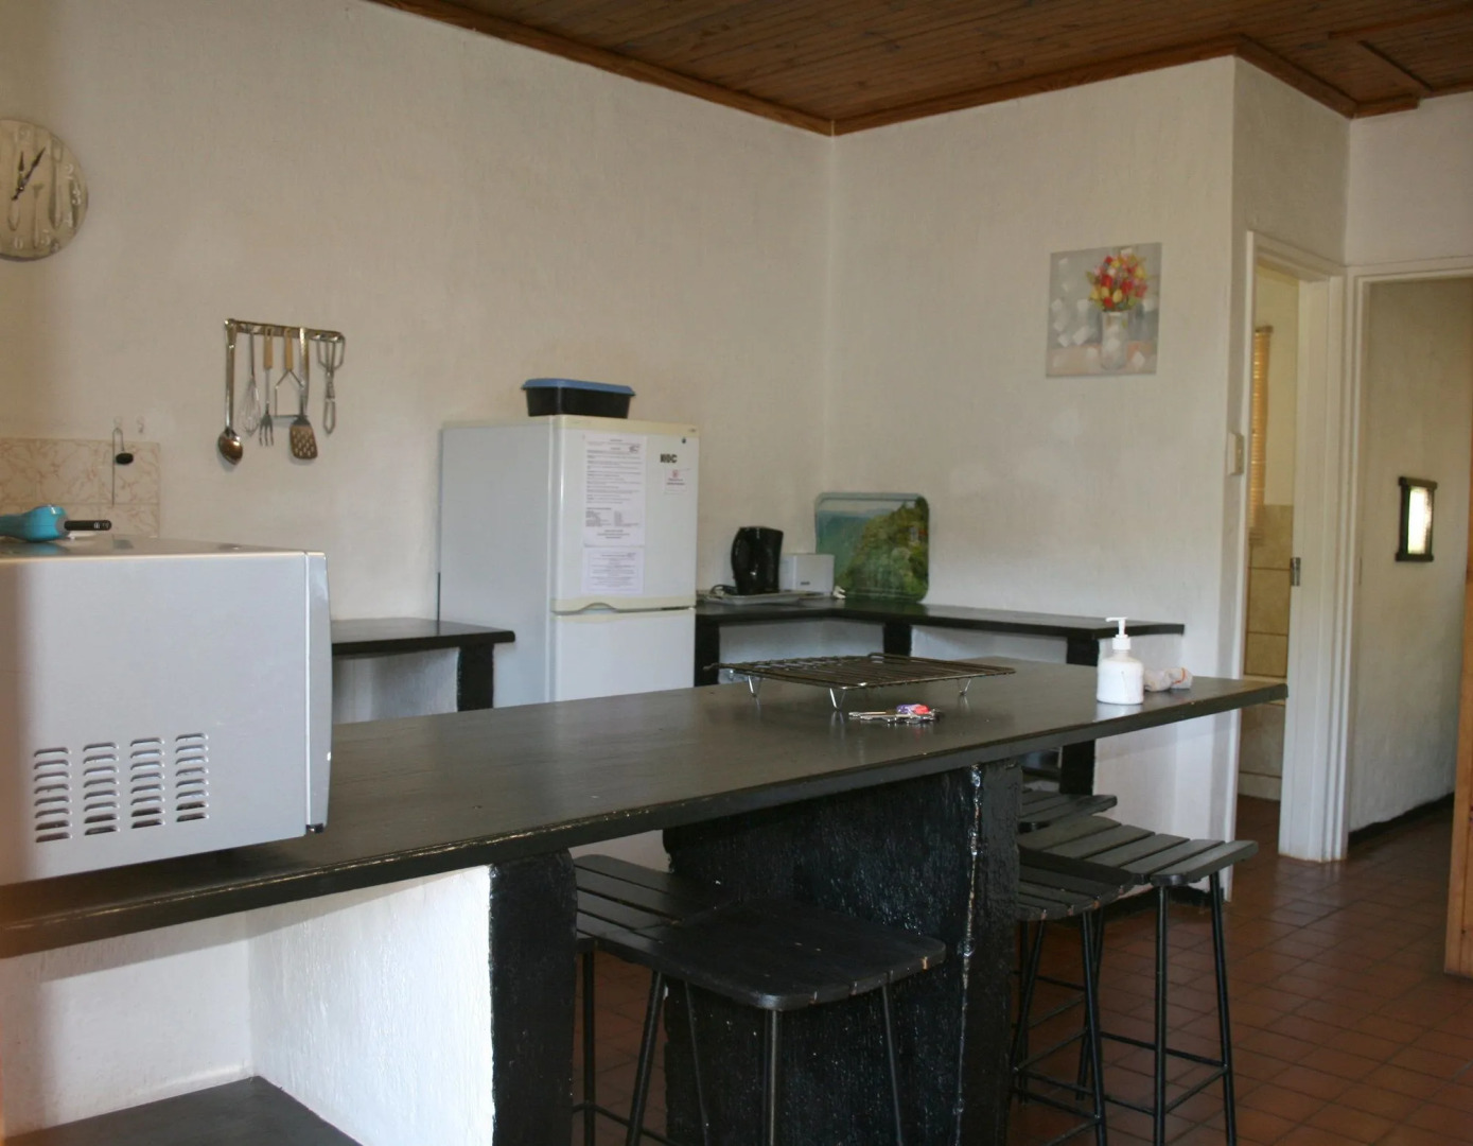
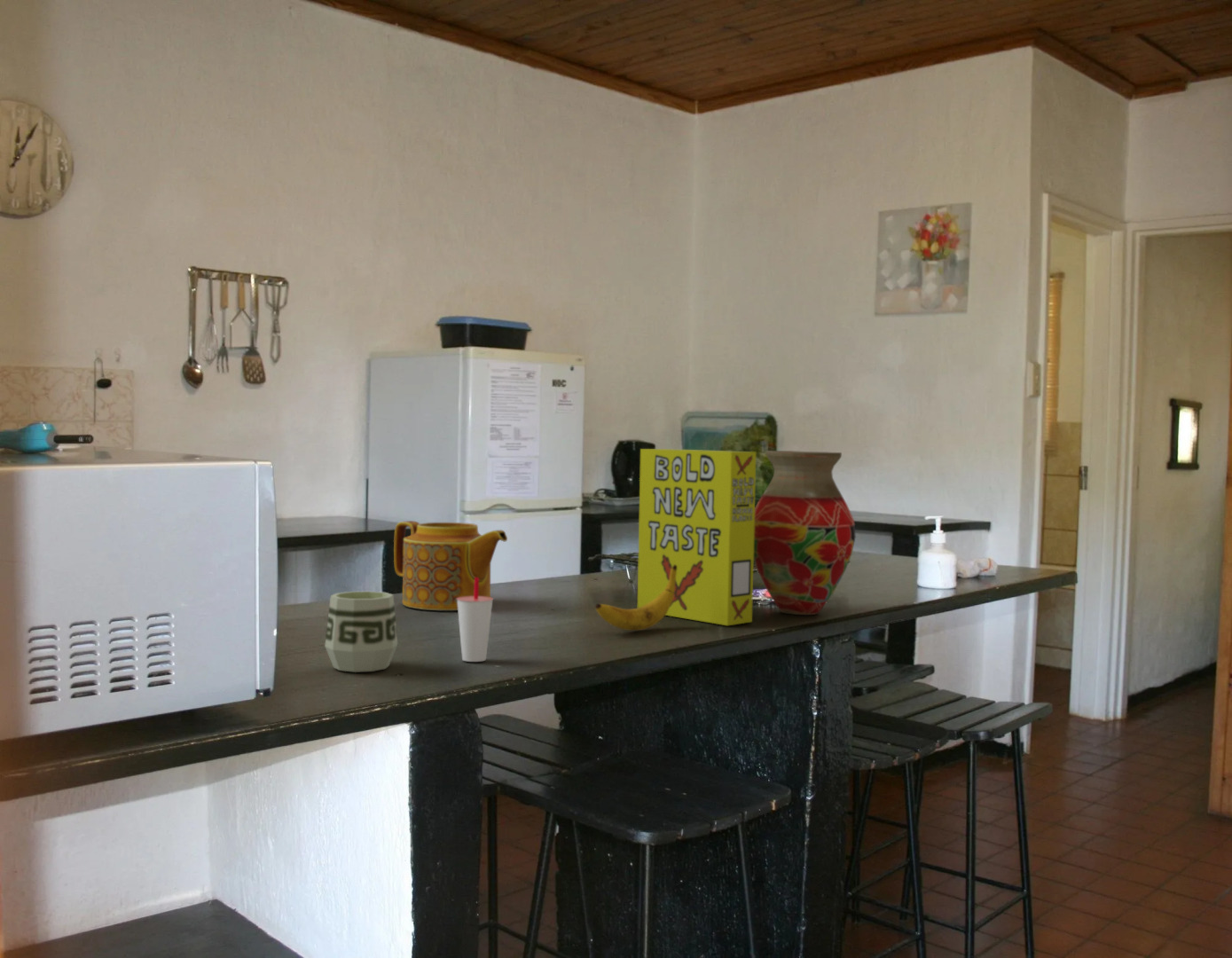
+ cup [324,591,399,673]
+ teapot [393,520,508,611]
+ vase [754,450,857,616]
+ cup [457,577,494,663]
+ cereal box [637,448,757,626]
+ banana [594,565,677,632]
